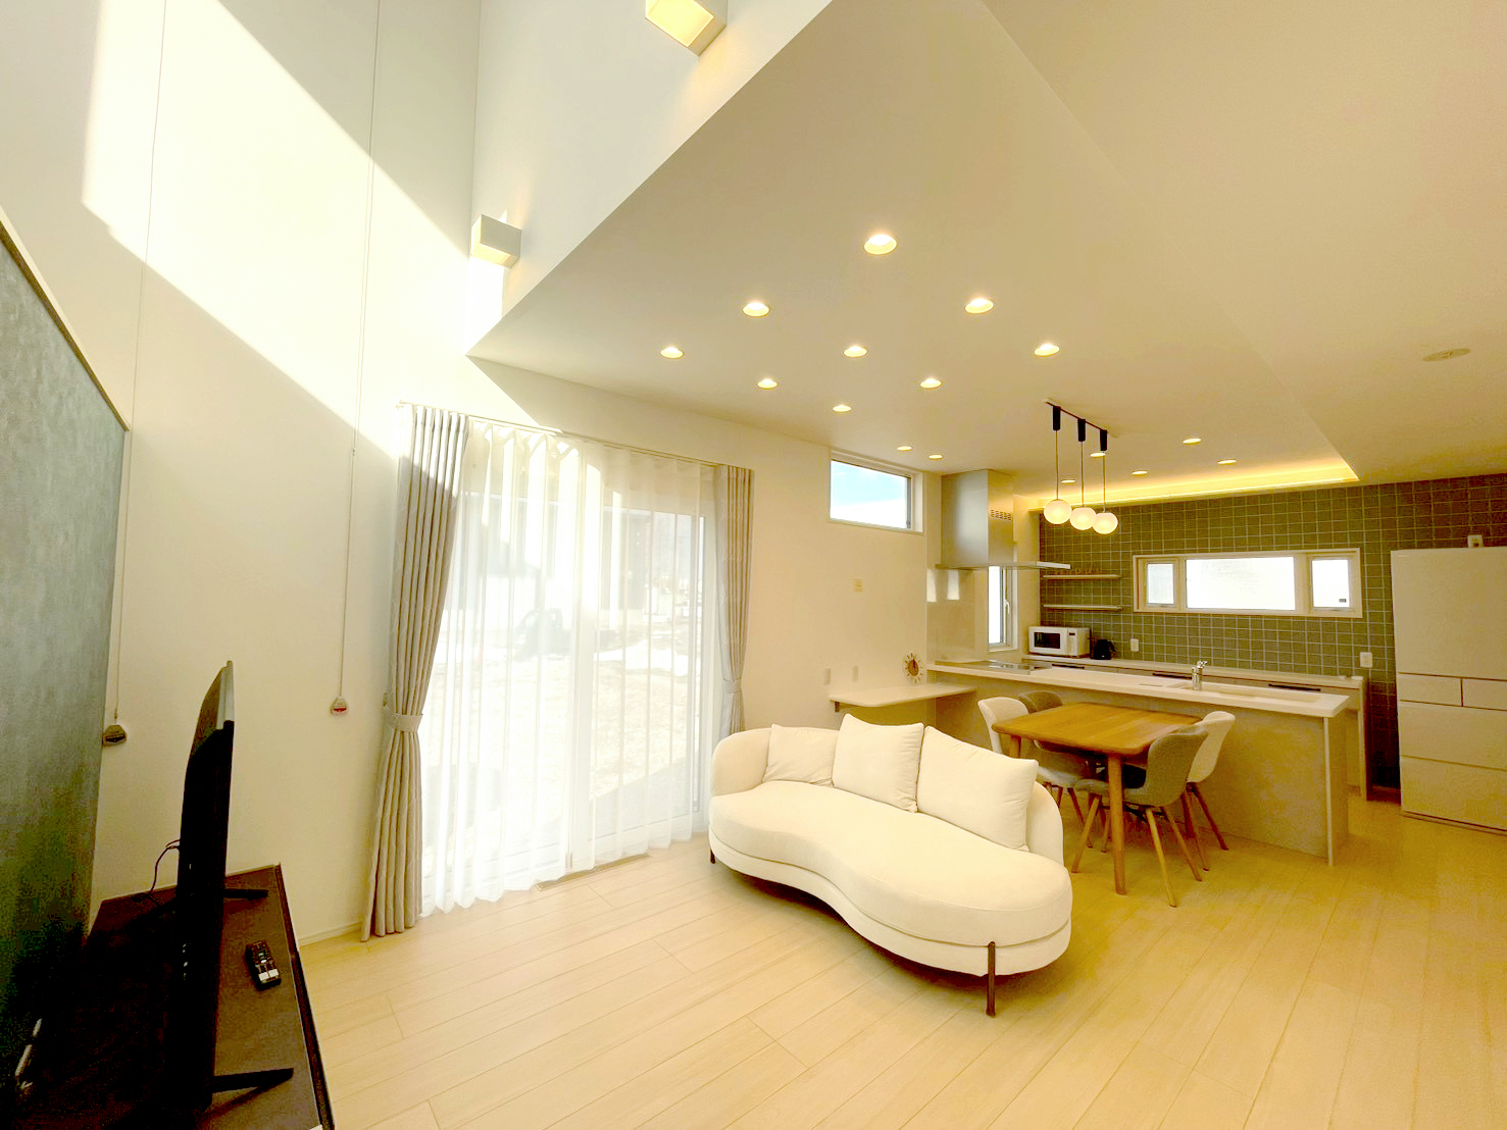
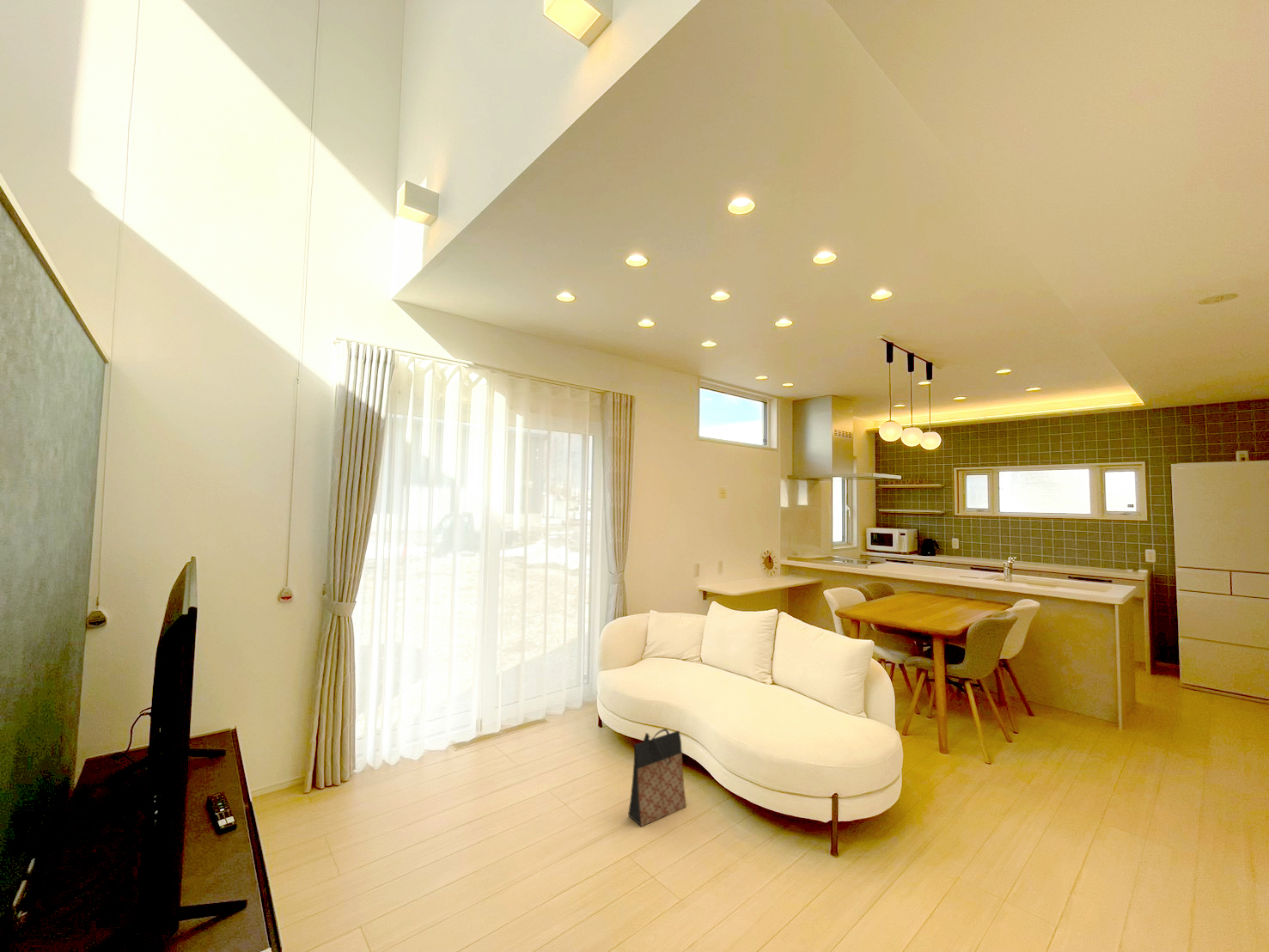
+ bag [627,728,687,827]
